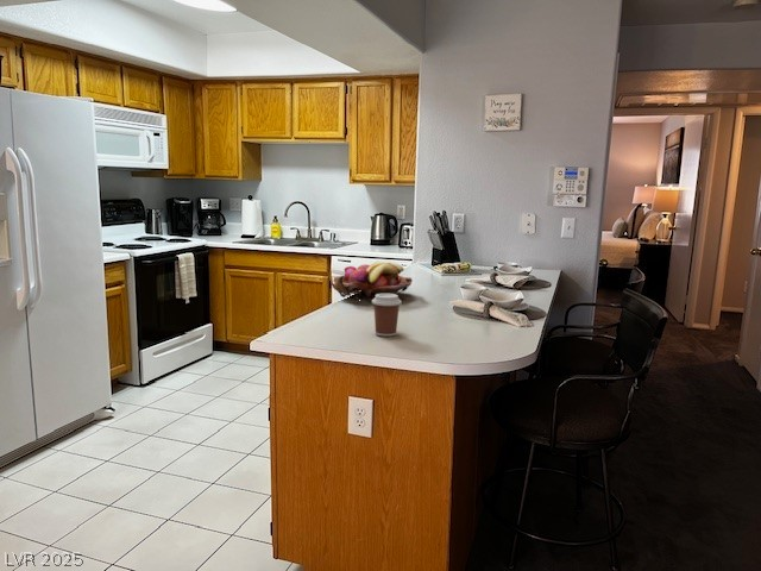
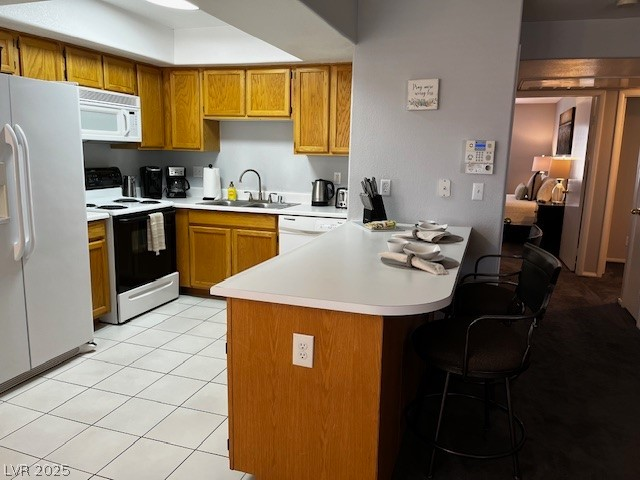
- fruit basket [329,261,414,301]
- coffee cup [371,293,403,338]
